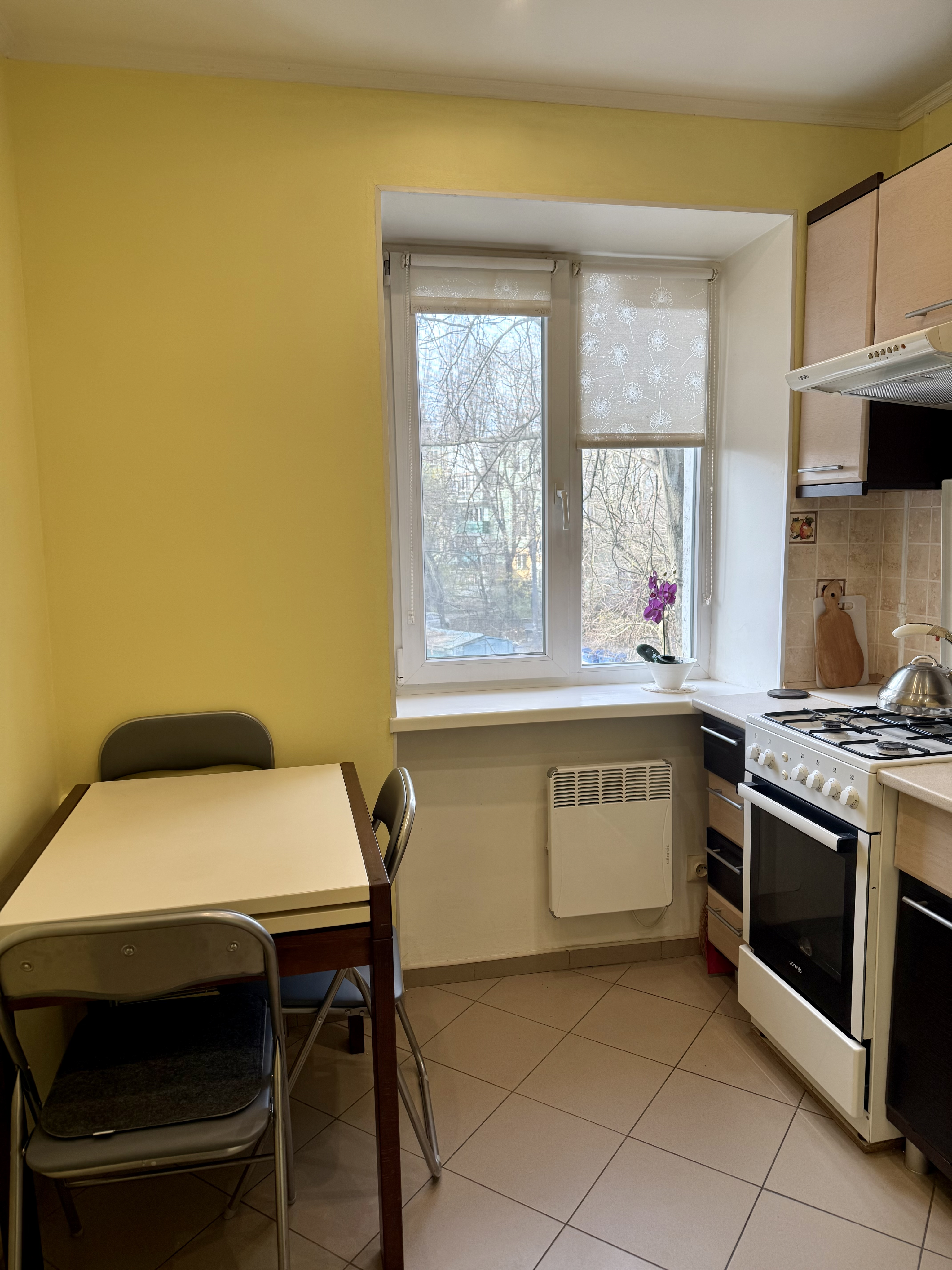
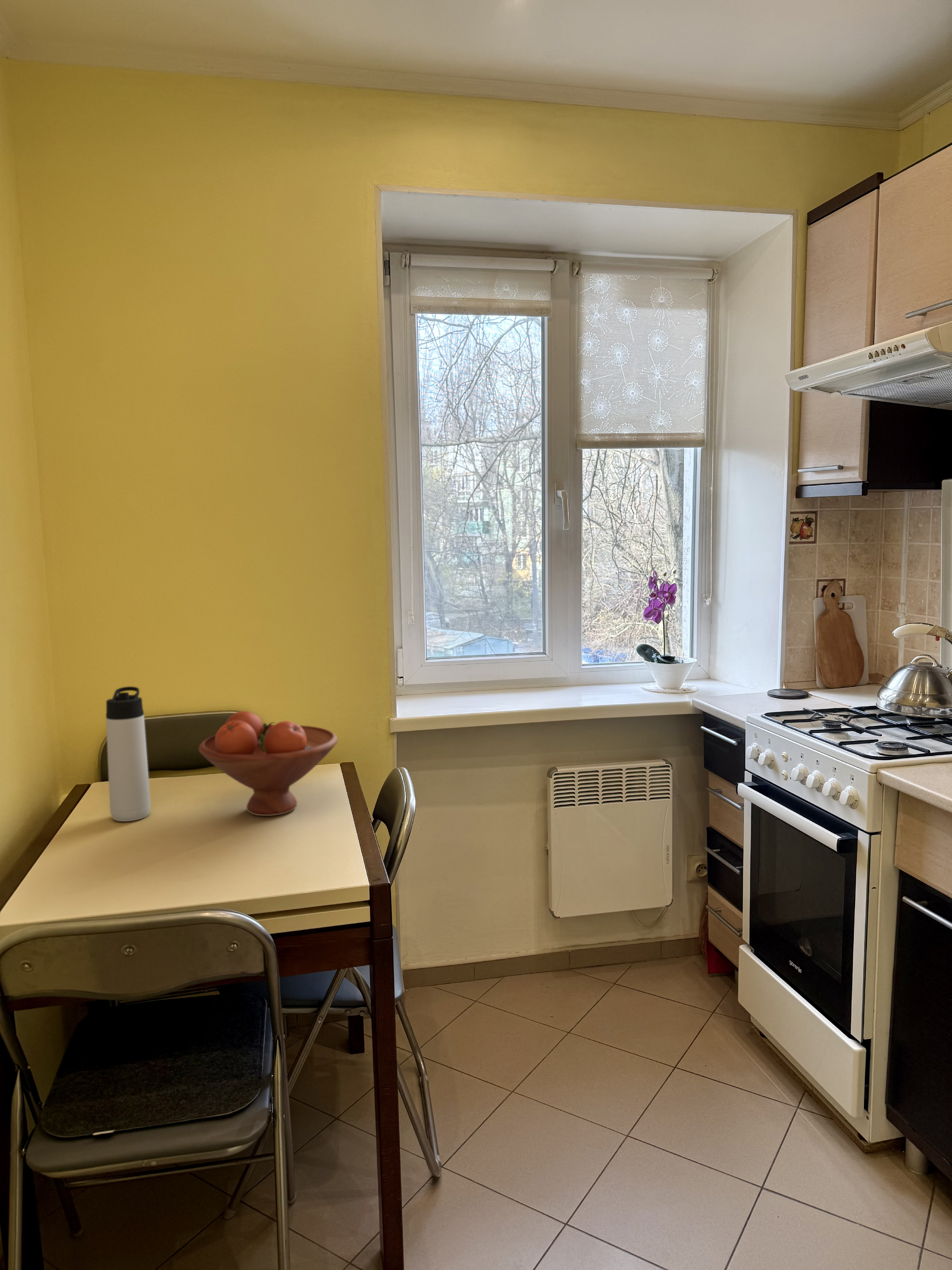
+ thermos bottle [106,686,151,822]
+ fruit bowl [198,711,338,816]
